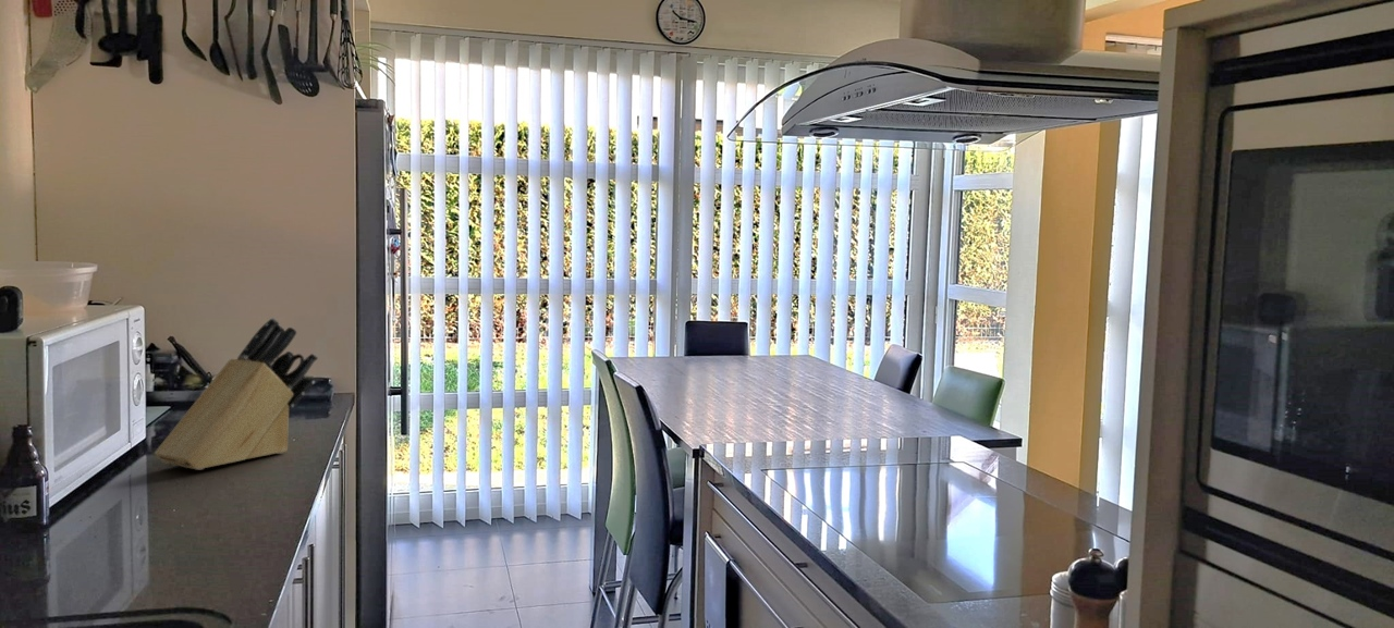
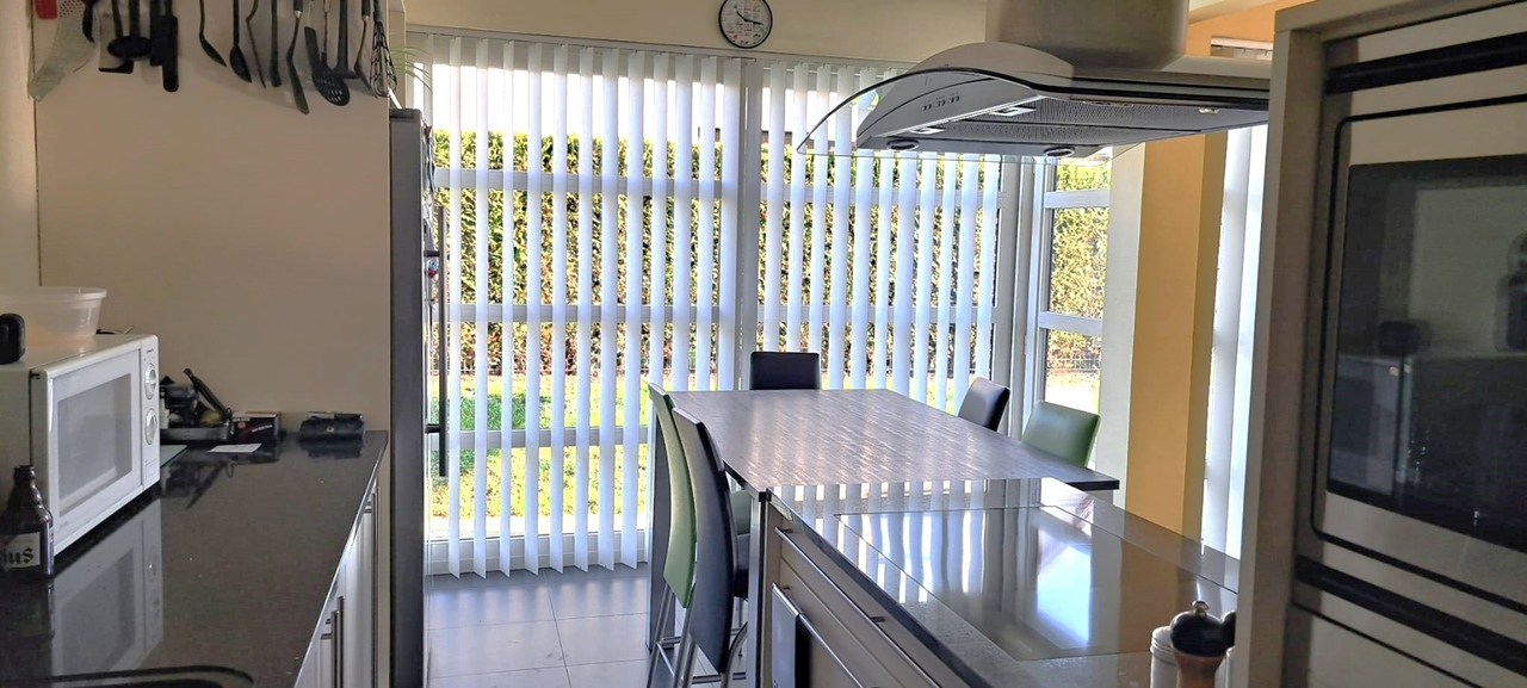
- knife block [154,317,319,471]
